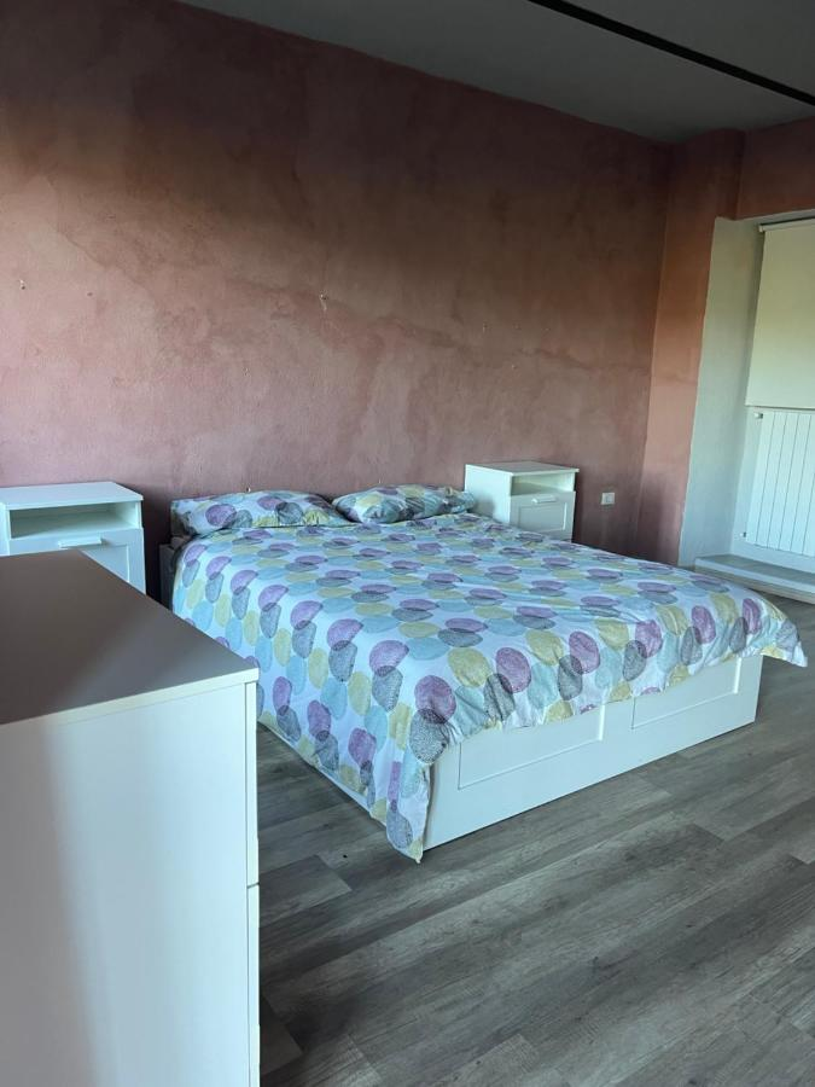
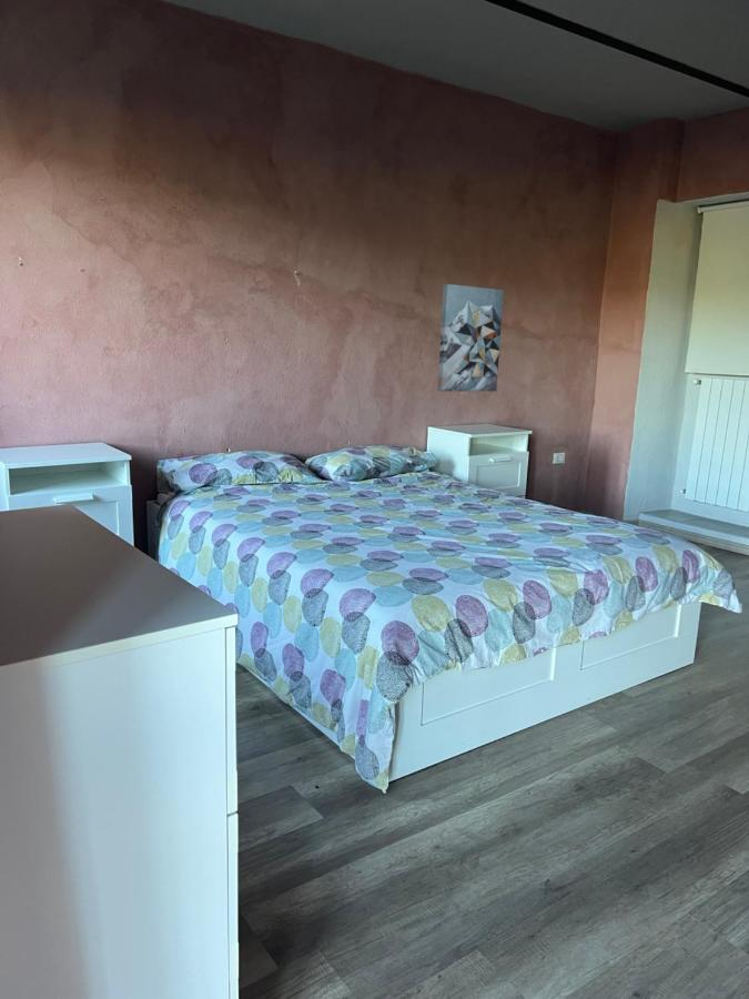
+ wall art [437,283,505,393]
